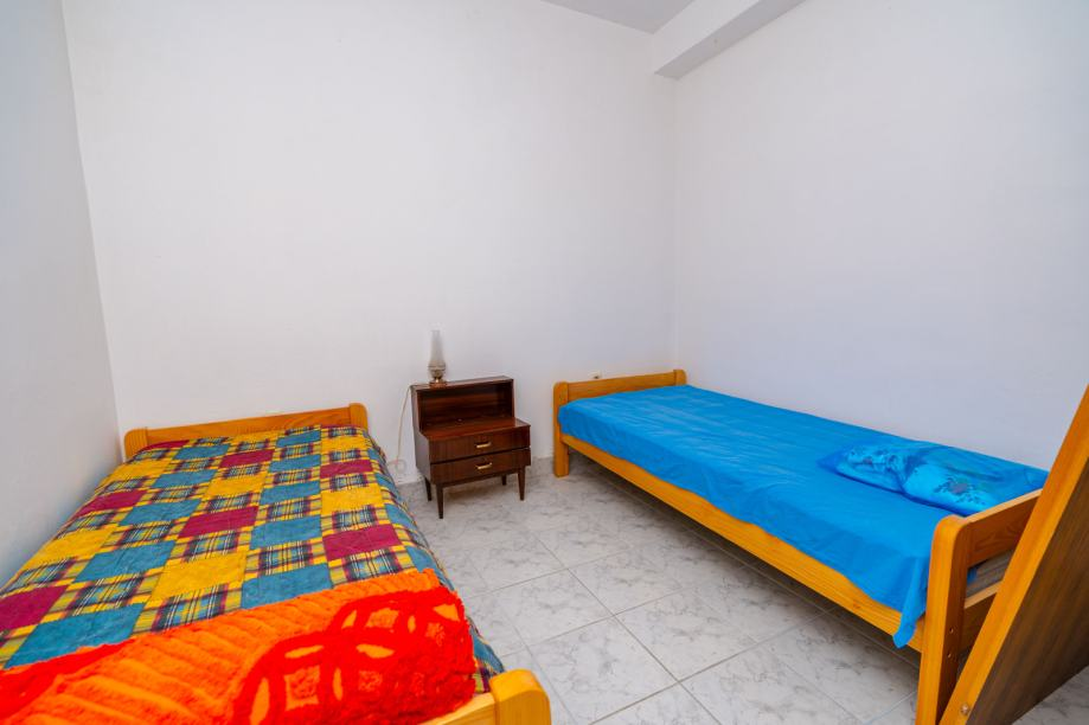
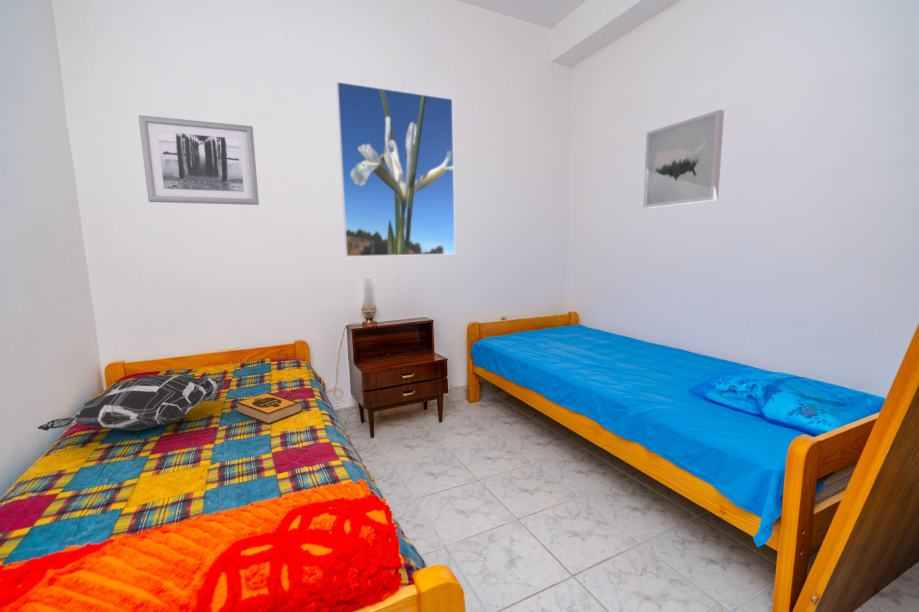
+ wall art [137,114,260,206]
+ hardback book [236,391,304,425]
+ wall art [642,109,725,209]
+ decorative pillow [37,374,229,432]
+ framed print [335,81,456,258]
